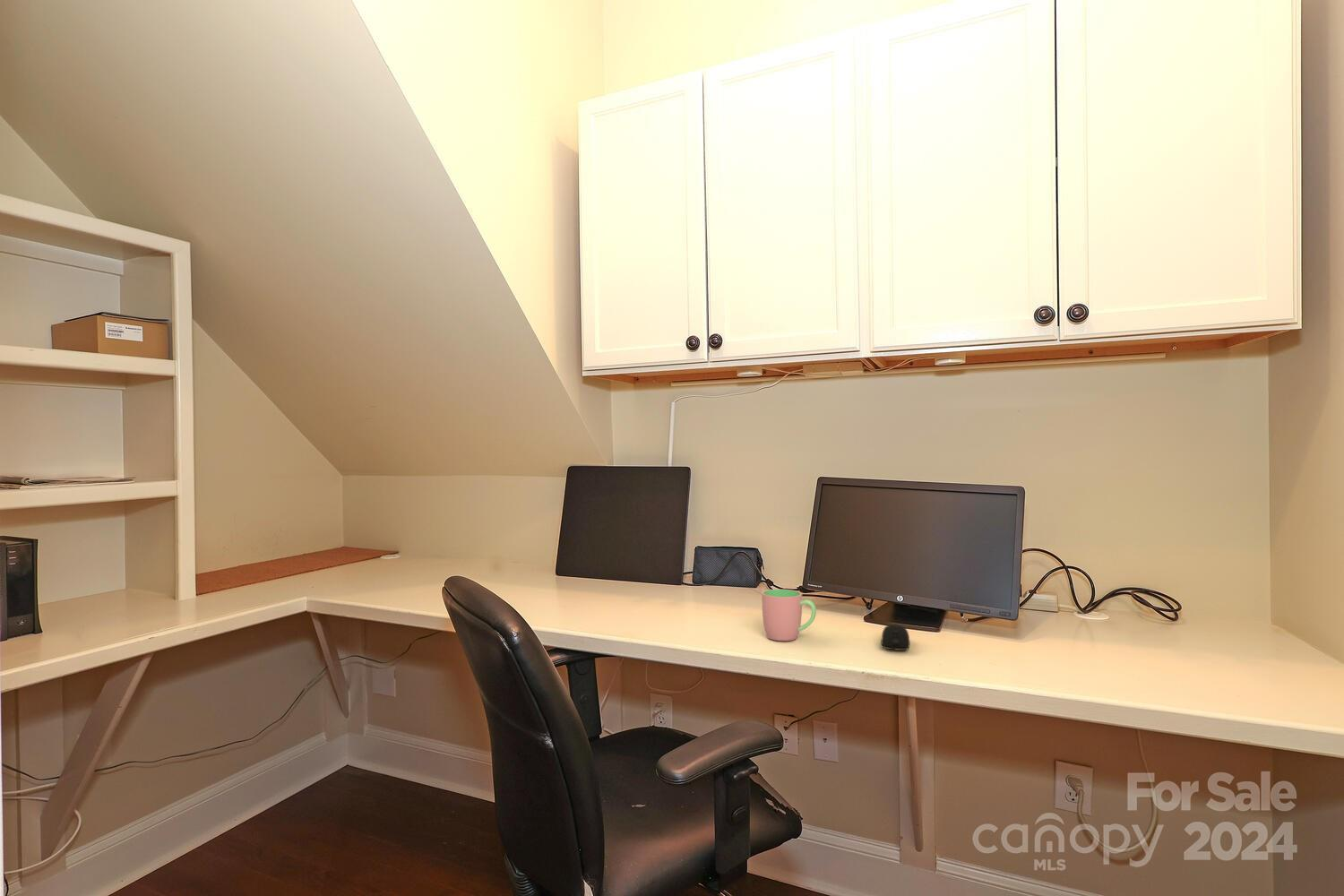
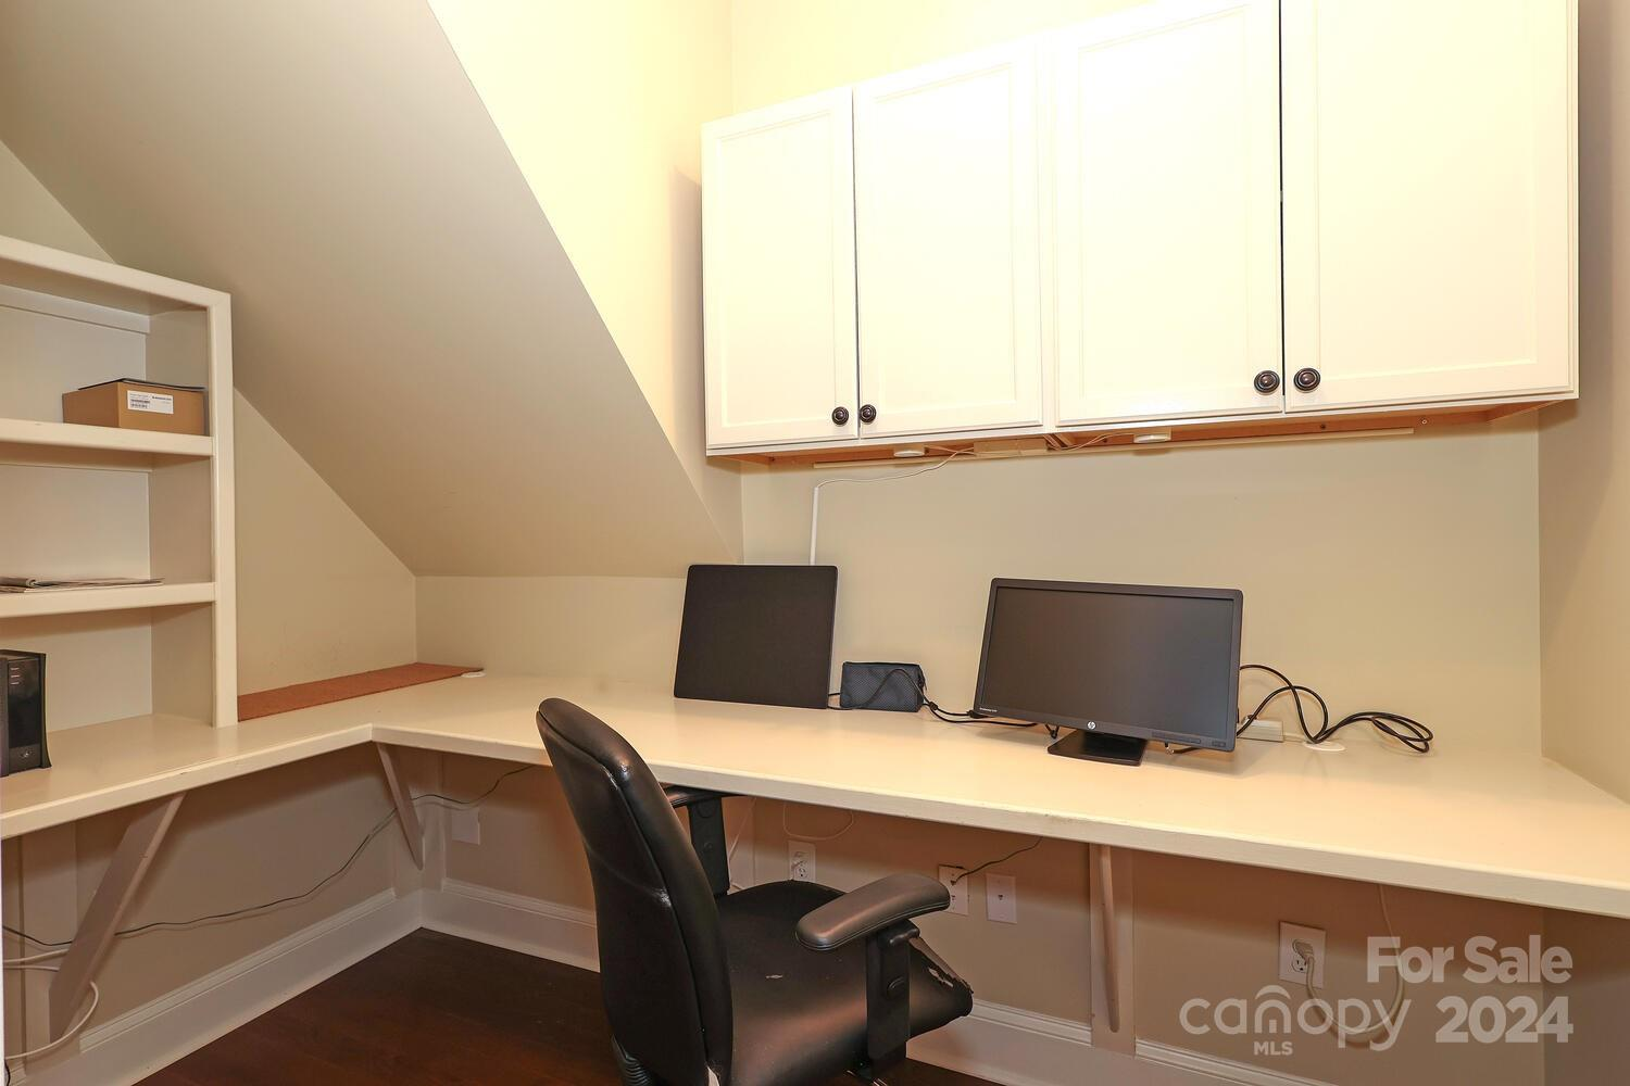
- computer mouse [880,624,911,651]
- cup [761,589,817,642]
